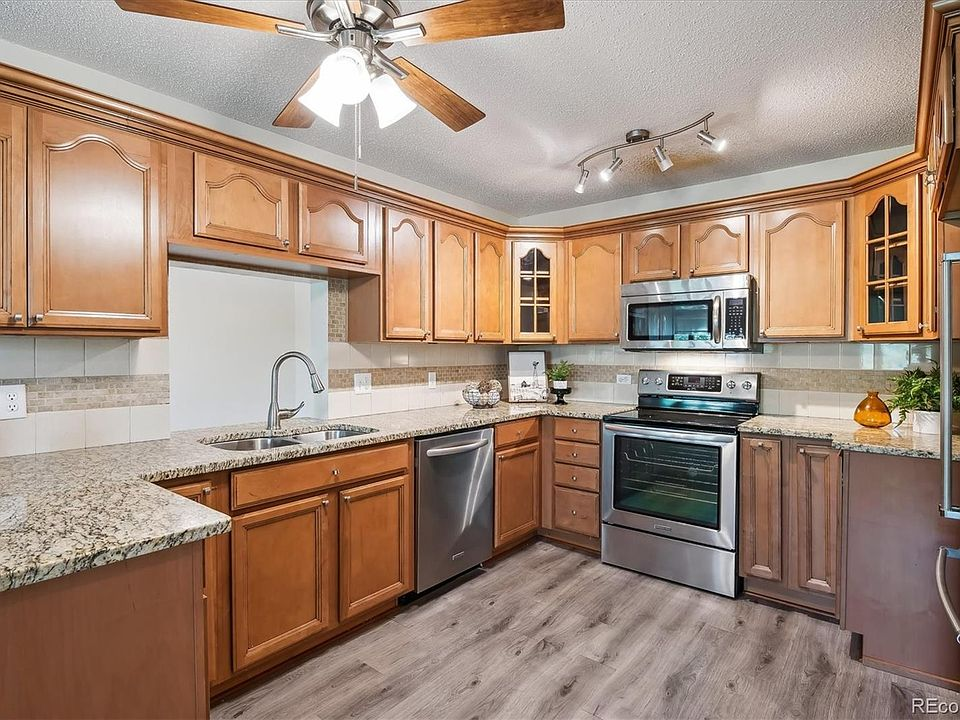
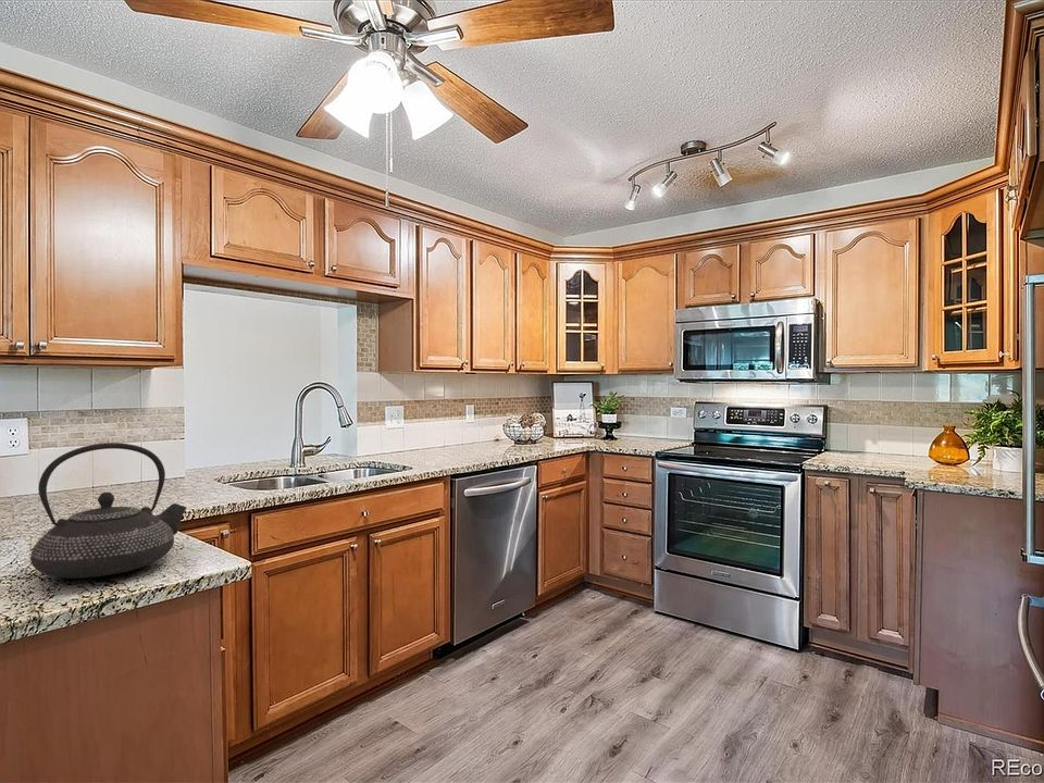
+ teapot [29,442,187,580]
